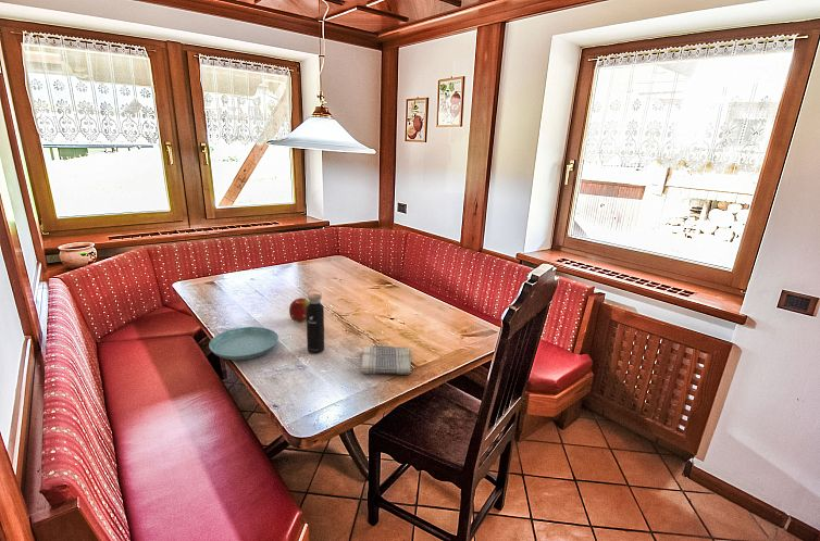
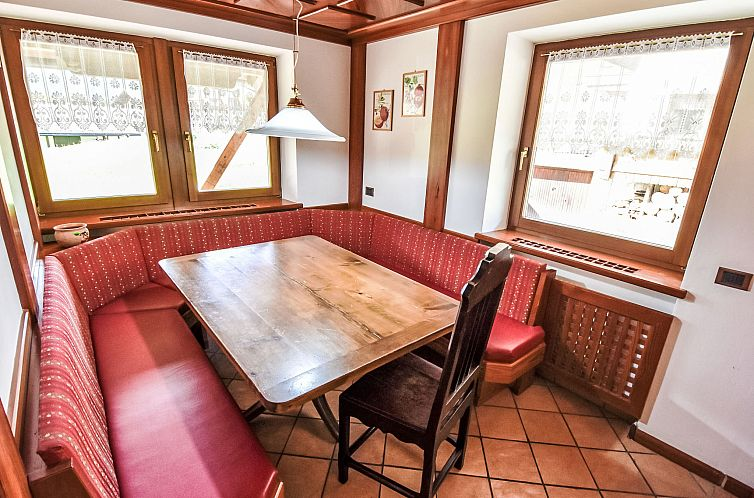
- dish towel [359,344,412,376]
- fruit [288,297,310,324]
- water bottle [306,289,325,354]
- saucer [208,326,279,361]
